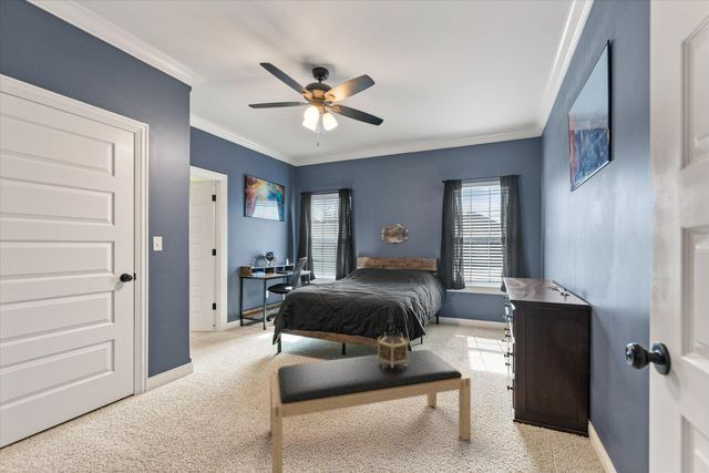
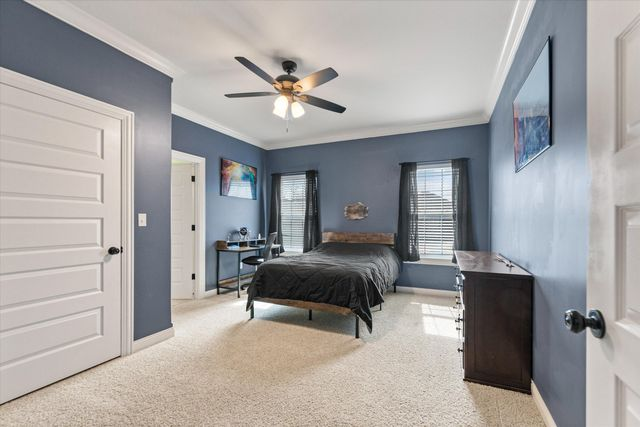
- decorative box [377,331,410,368]
- bench [269,349,472,473]
